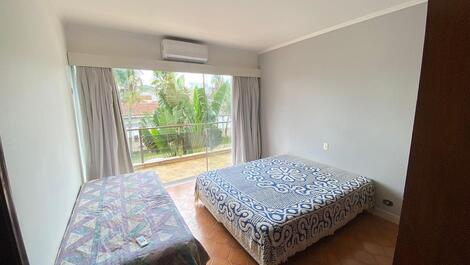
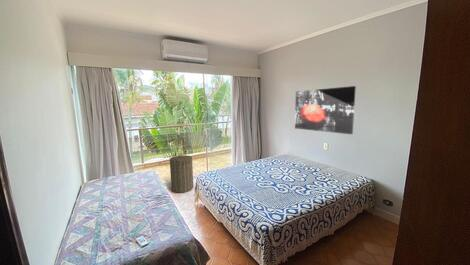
+ wall art [294,85,357,135]
+ laundry hamper [169,152,194,194]
